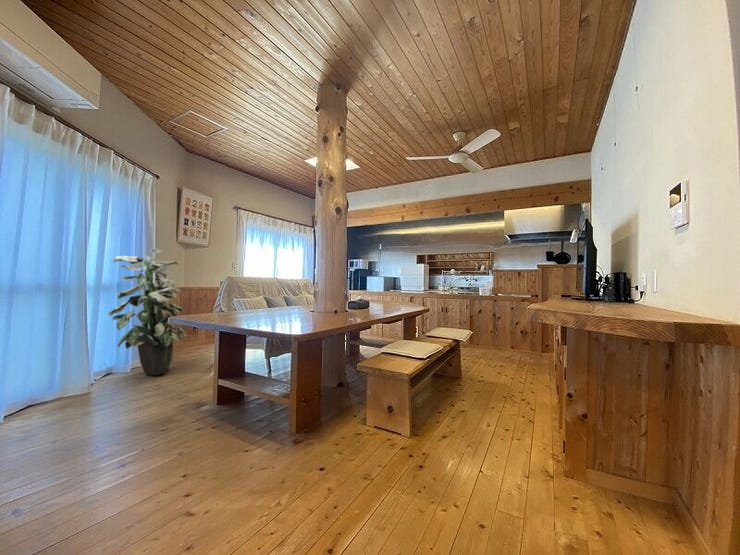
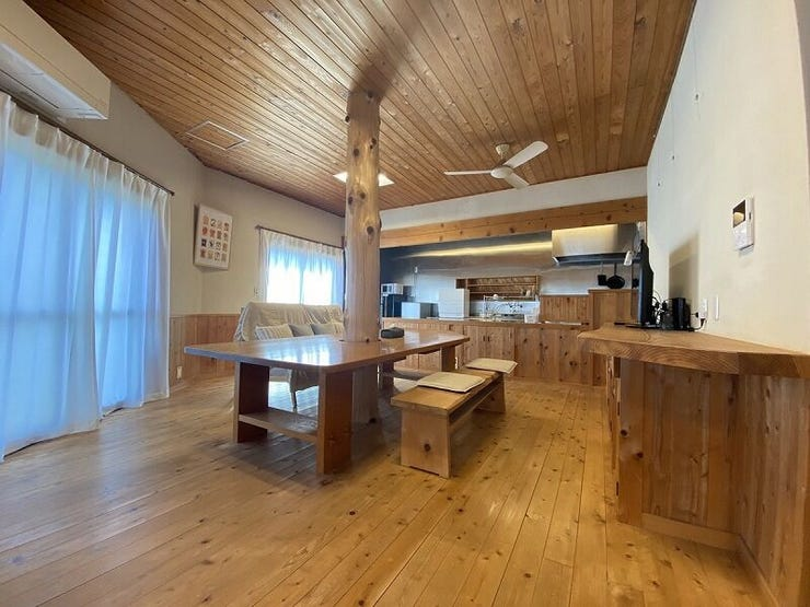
- indoor plant [108,248,188,376]
